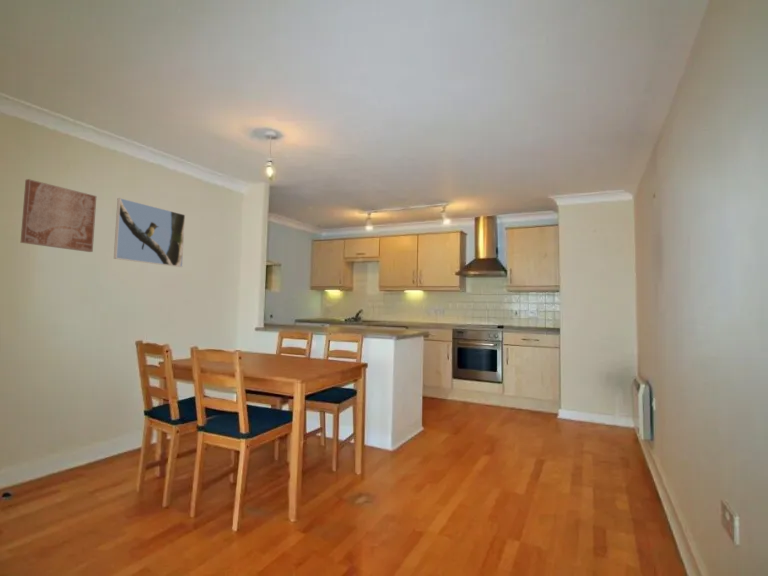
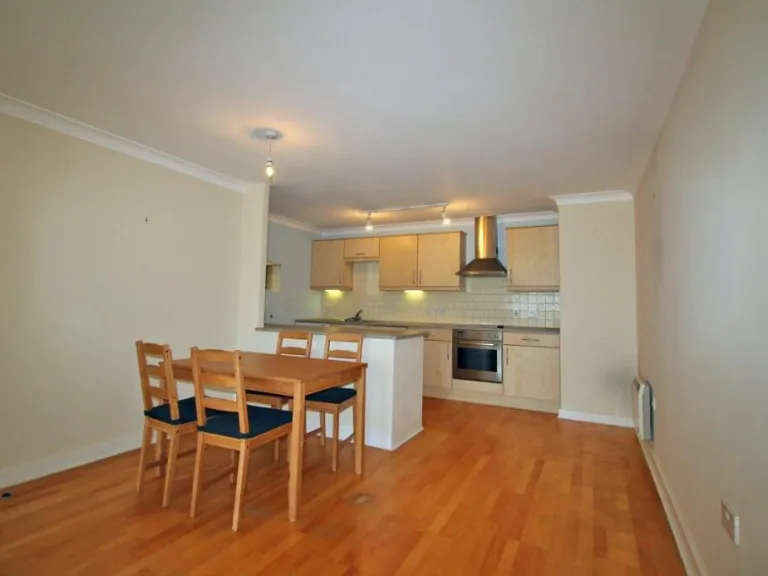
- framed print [113,197,186,268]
- wall art [20,178,97,253]
